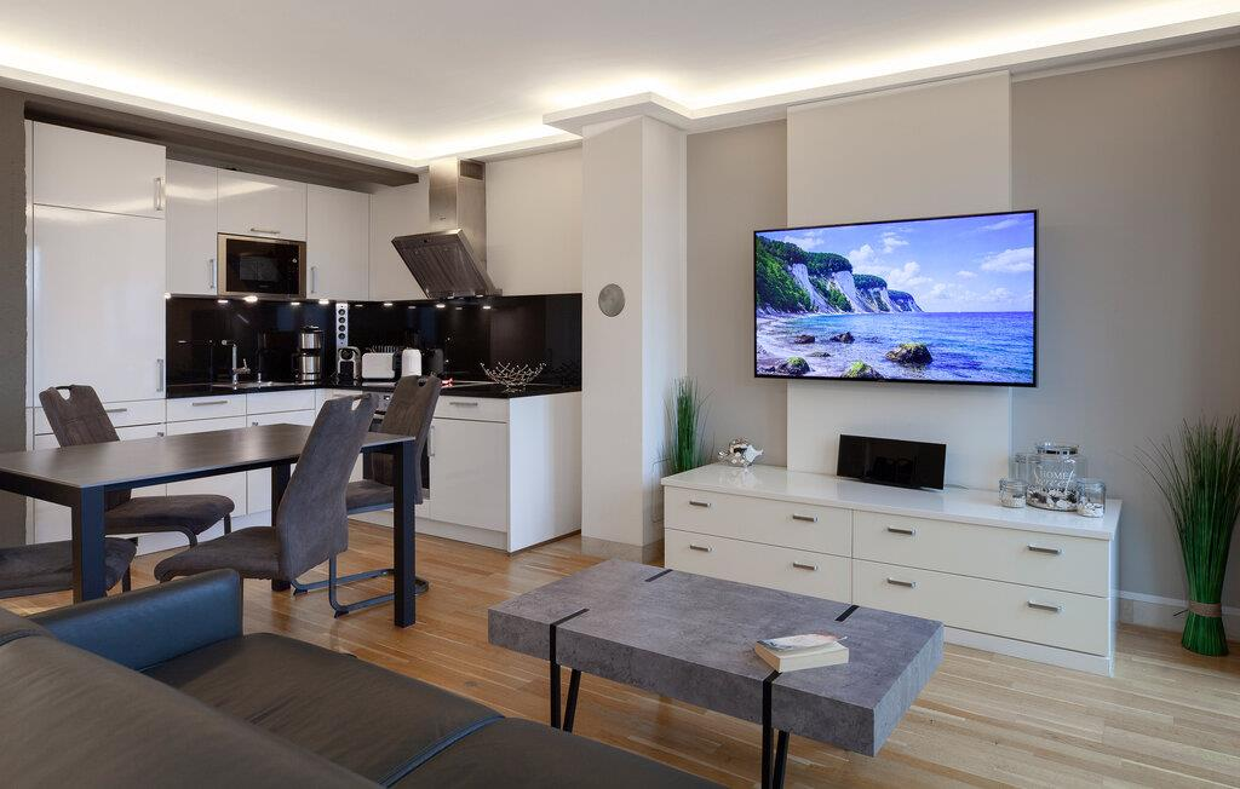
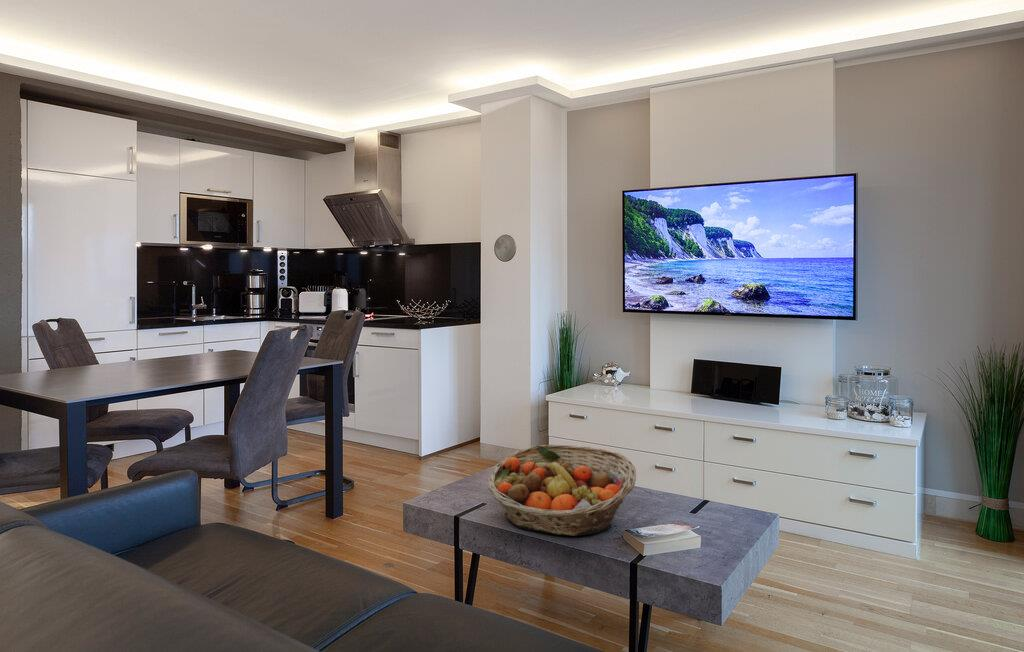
+ fruit basket [487,444,637,537]
